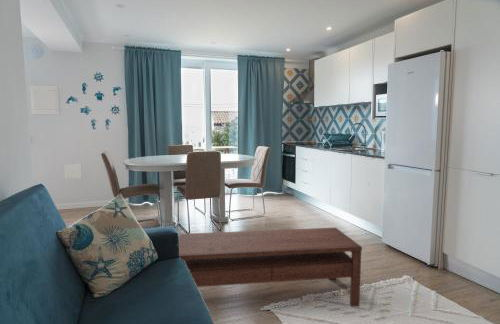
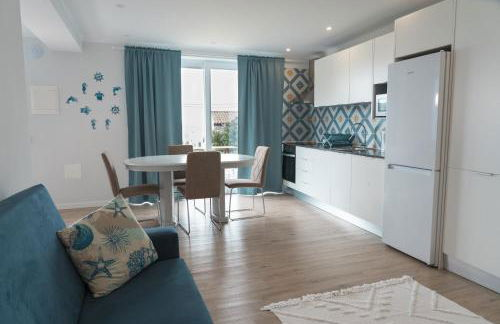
- coffee table [178,227,363,308]
